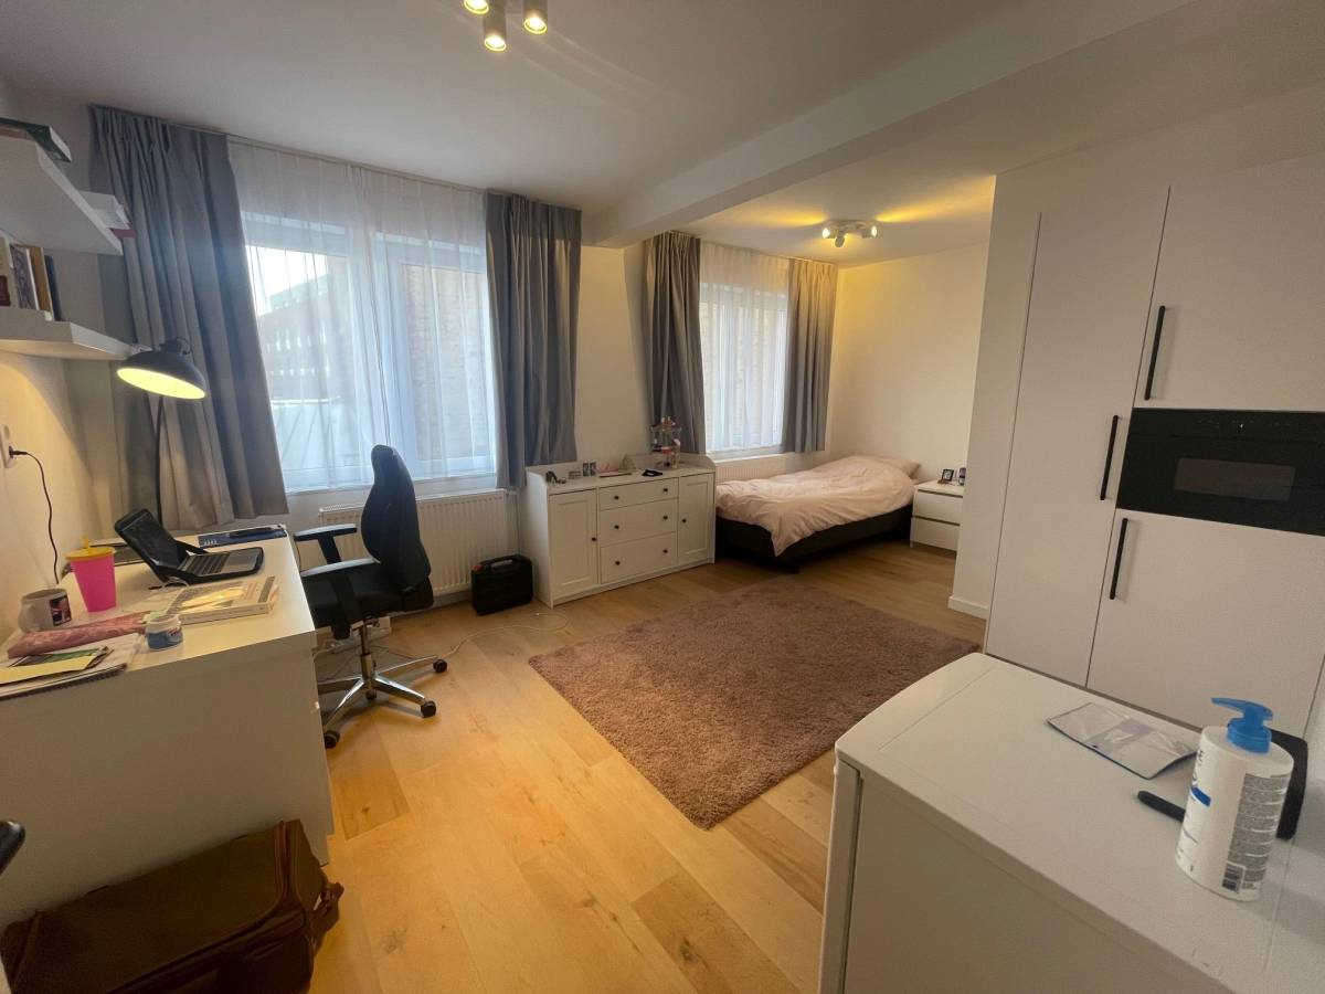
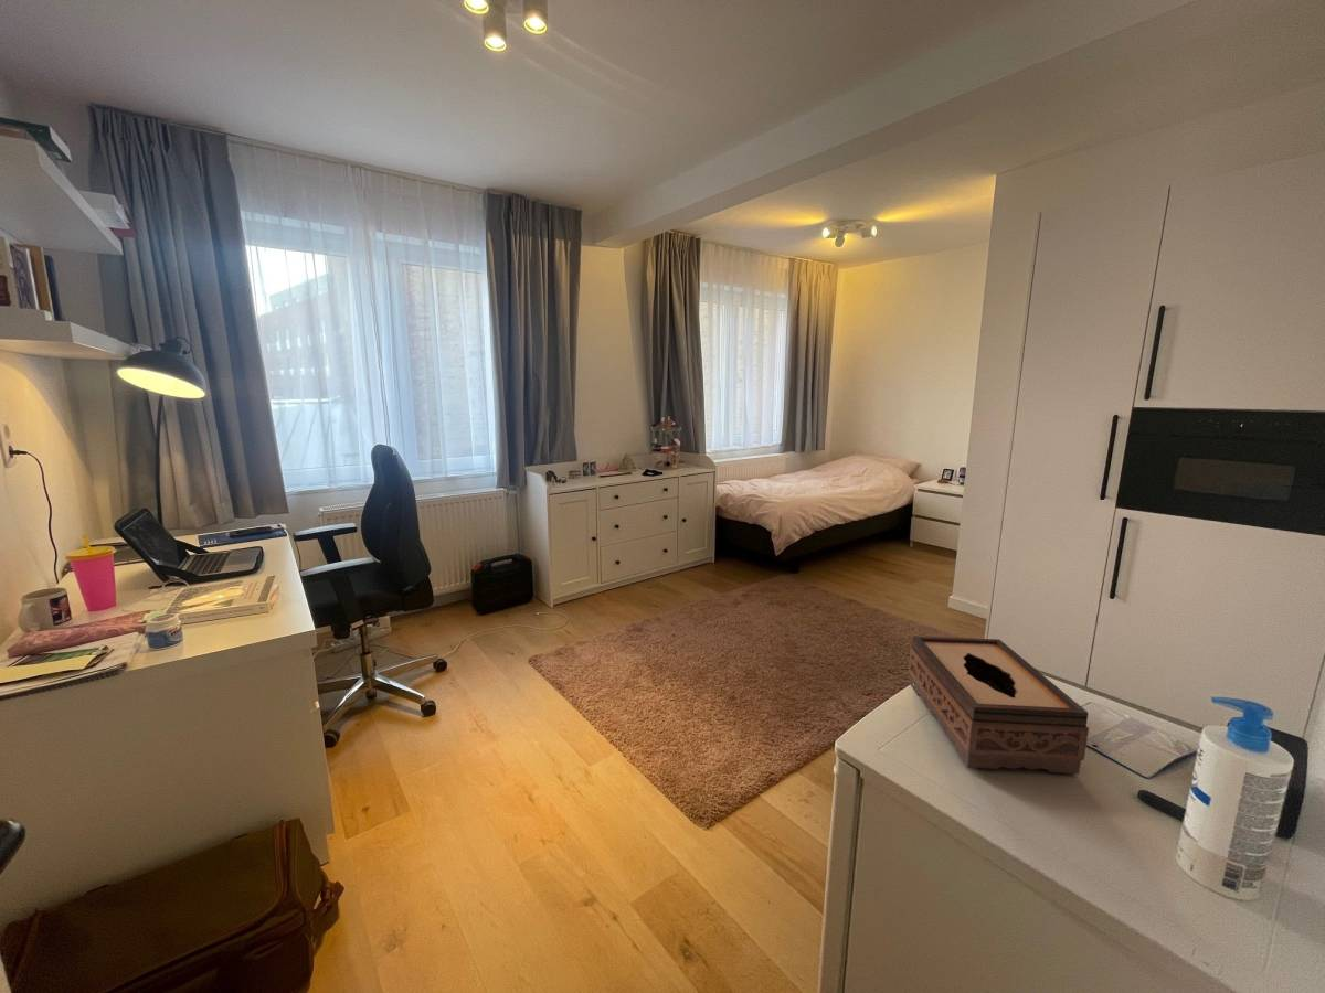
+ tissue box [908,634,1090,775]
